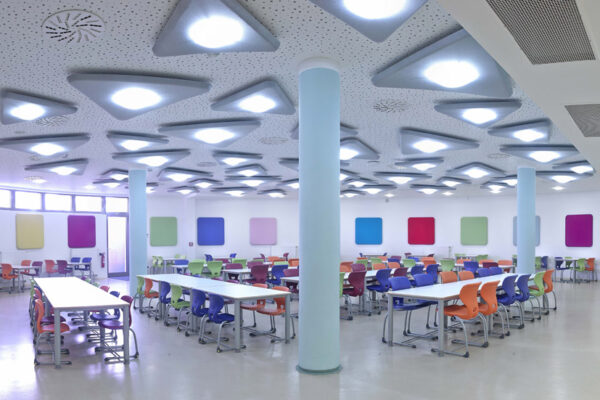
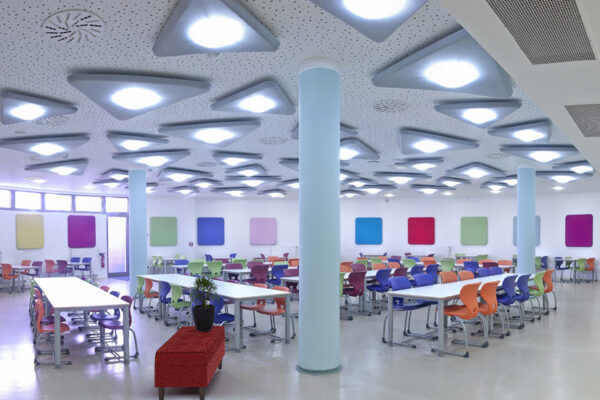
+ bench [153,325,226,400]
+ potted plant [187,274,222,332]
